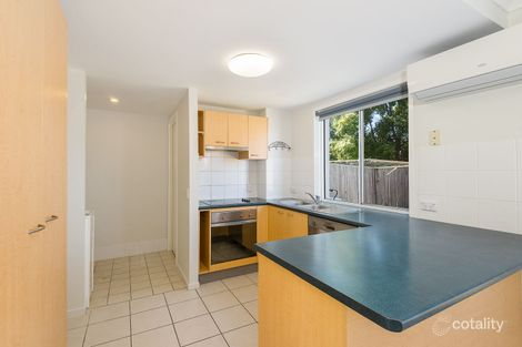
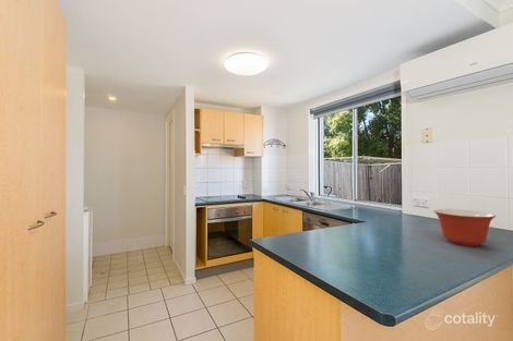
+ mixing bowl [432,208,497,247]
